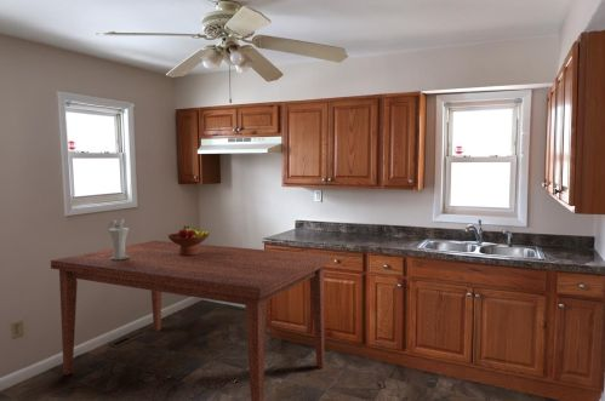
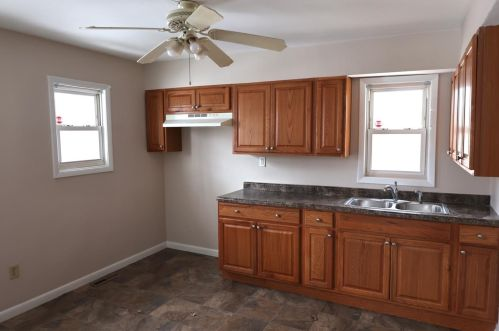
- fruit bowl [166,224,211,256]
- dining table [50,240,332,401]
- pitcher [107,218,130,260]
